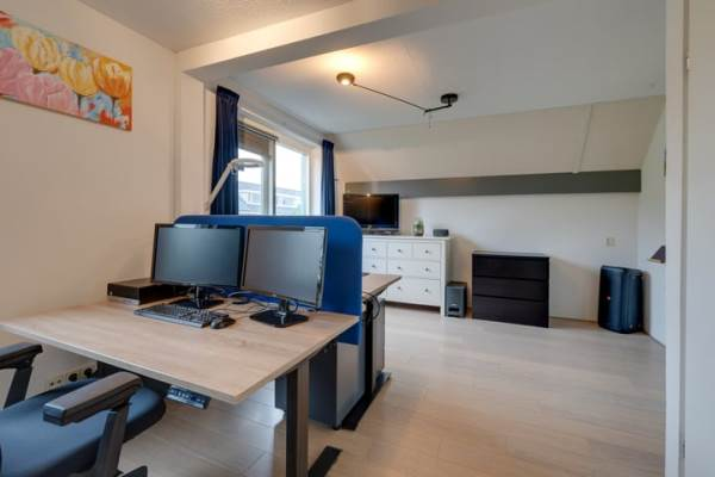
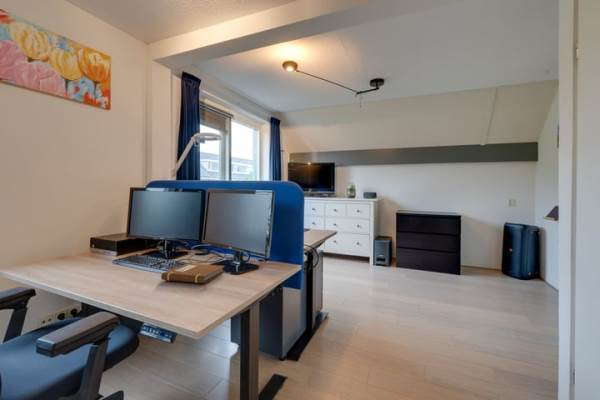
+ notebook [160,263,226,284]
